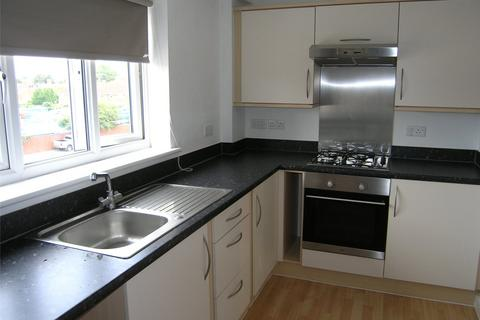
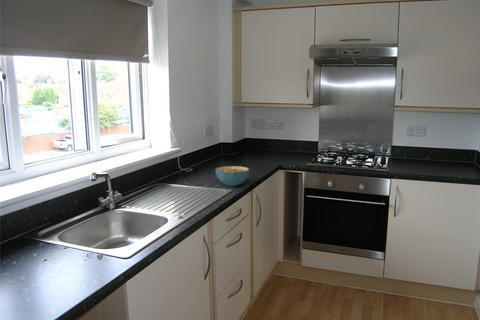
+ cereal bowl [215,165,250,187]
